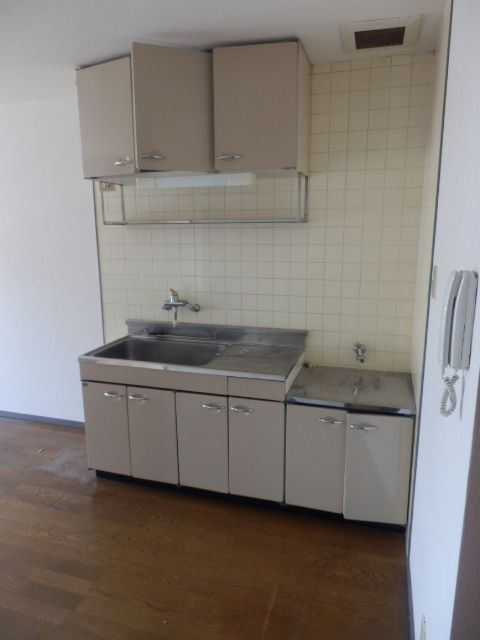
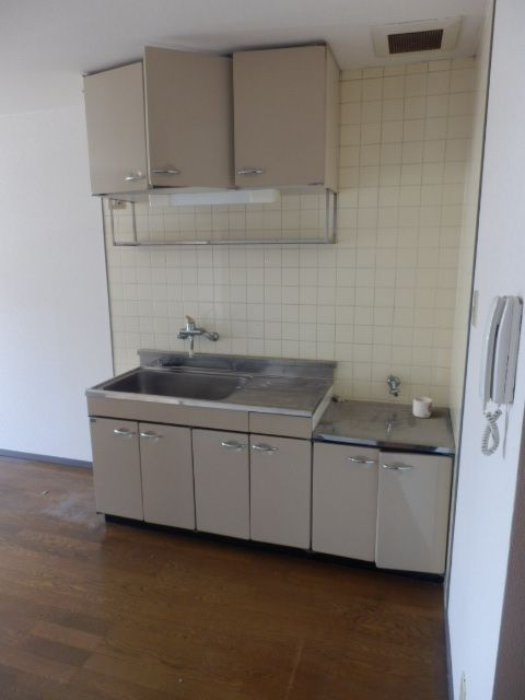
+ mug [412,396,433,419]
